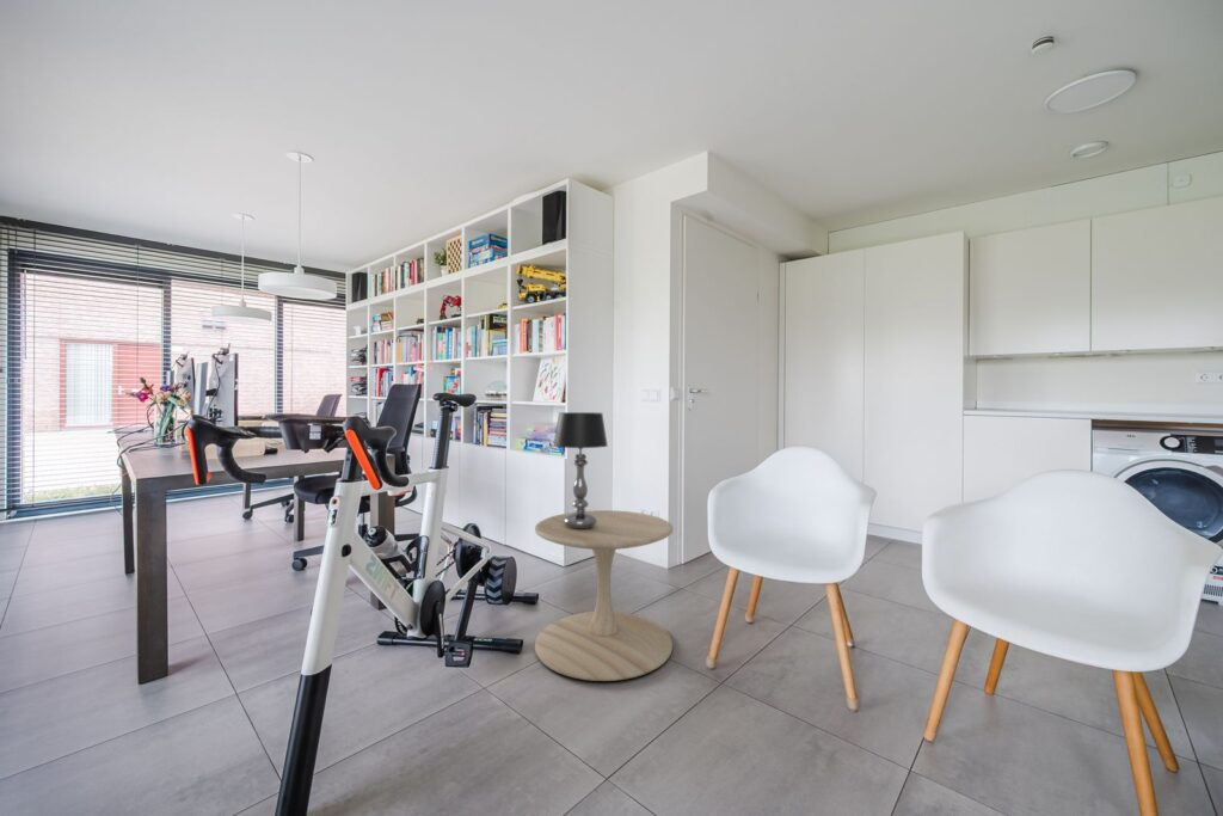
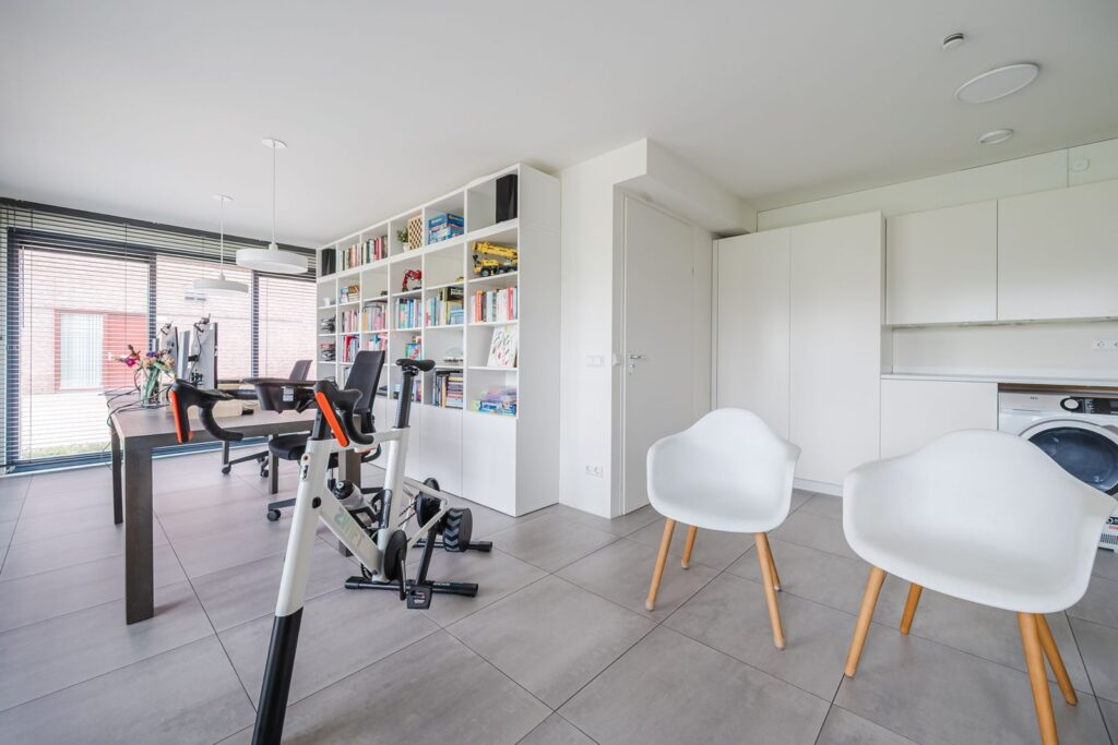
- table lamp [552,411,609,528]
- side table [534,509,674,682]
